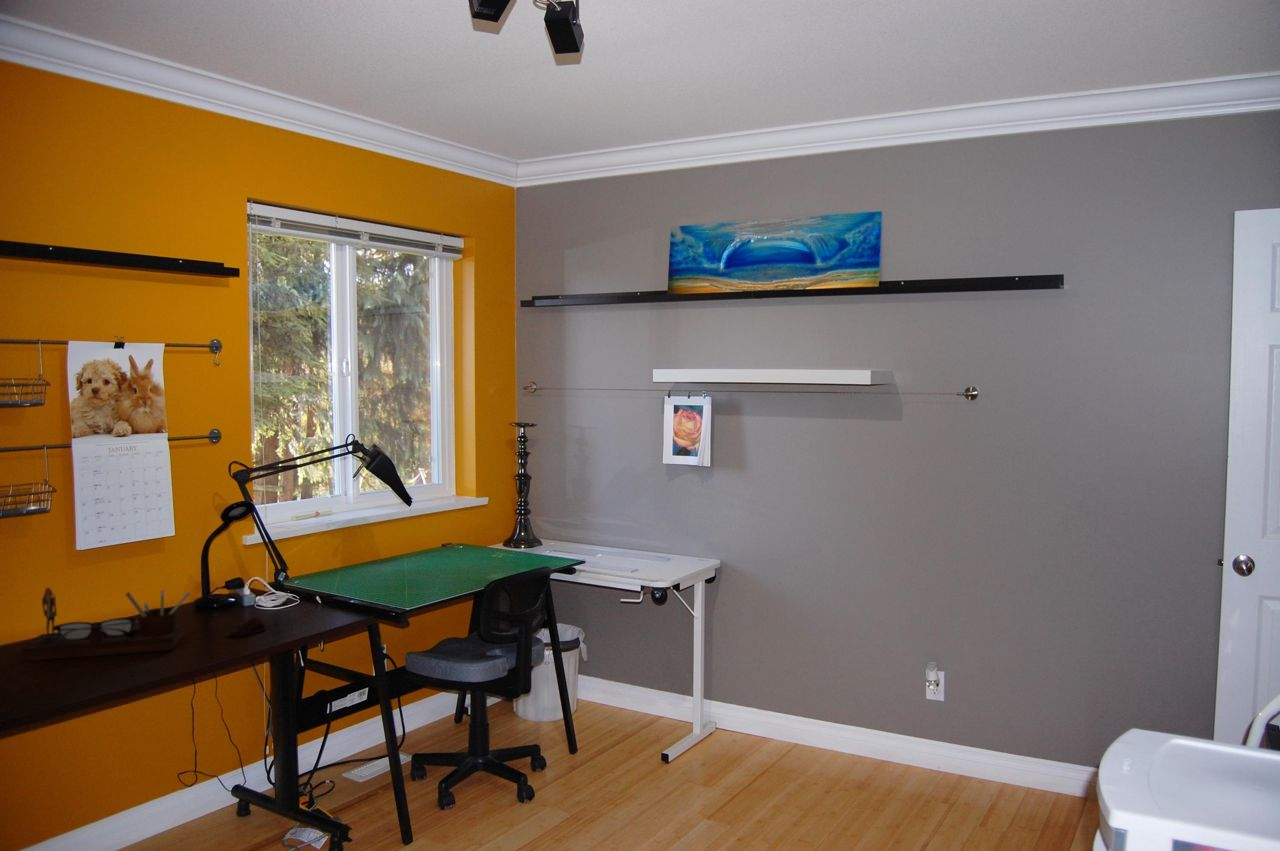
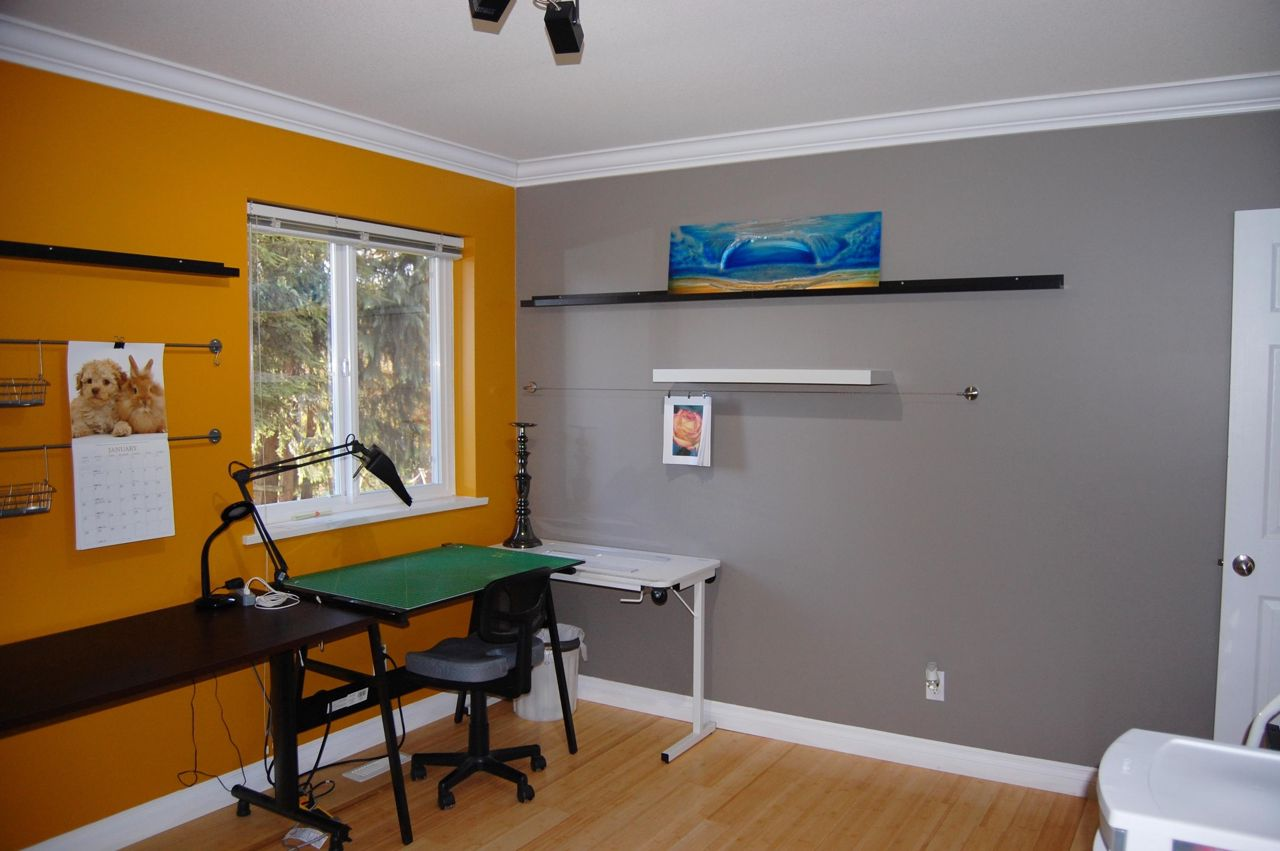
- computer mouse [228,616,267,637]
- desk organizer [20,586,192,663]
